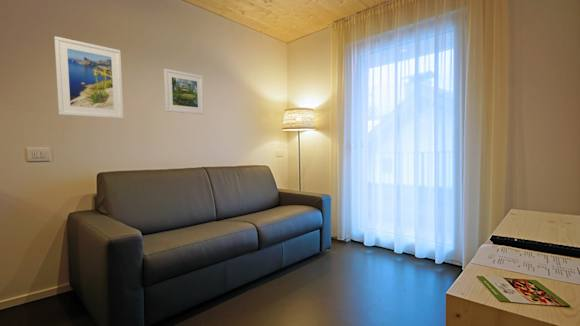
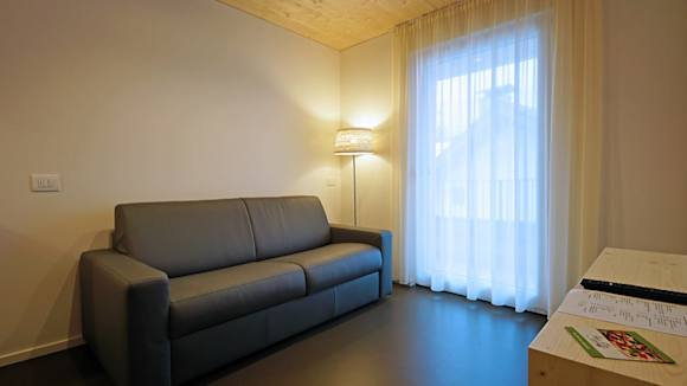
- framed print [53,35,125,120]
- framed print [163,68,205,115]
